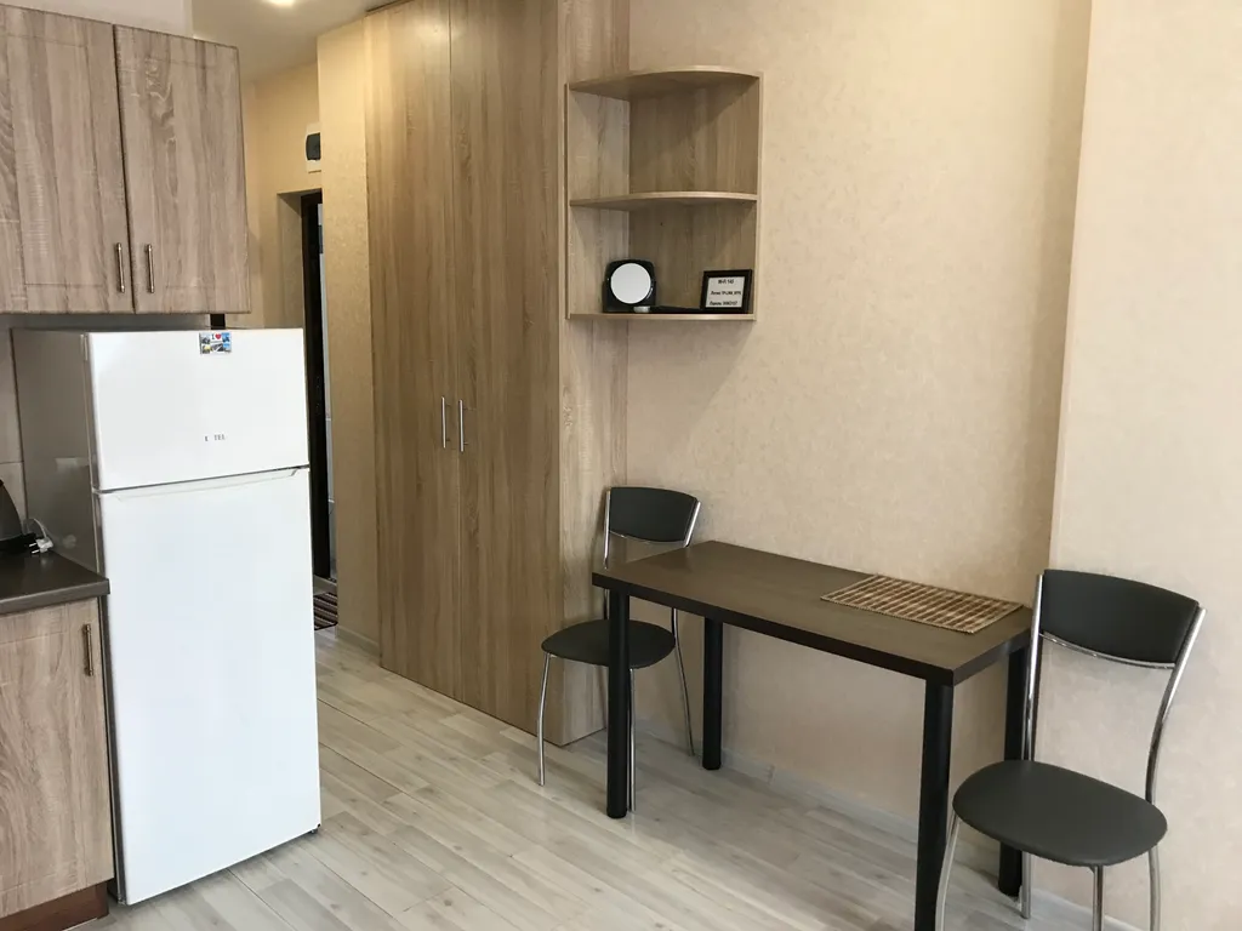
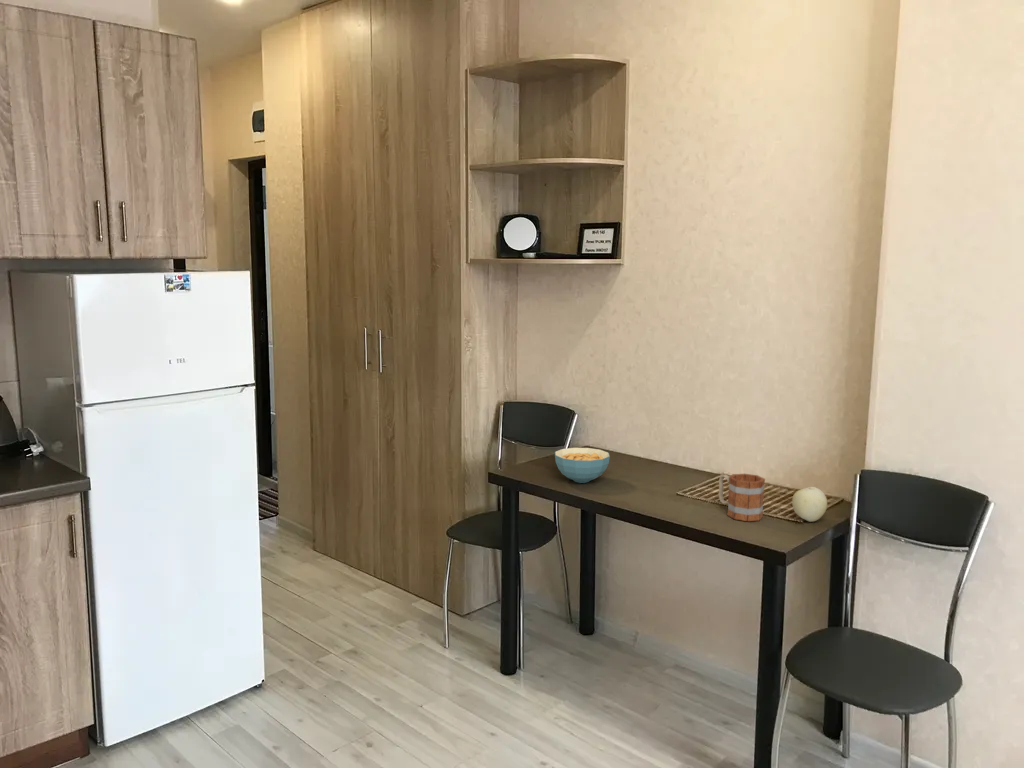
+ fruit [791,486,828,523]
+ cereal bowl [554,447,611,484]
+ mug [718,473,766,522]
